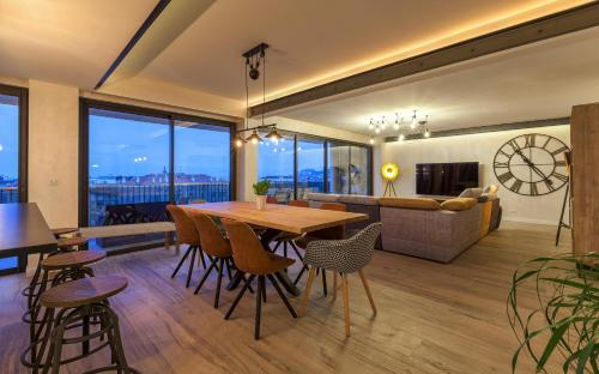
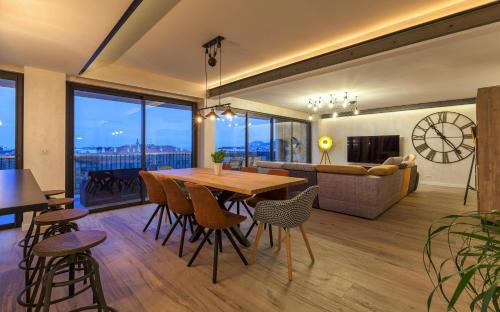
- bench [71,221,181,258]
